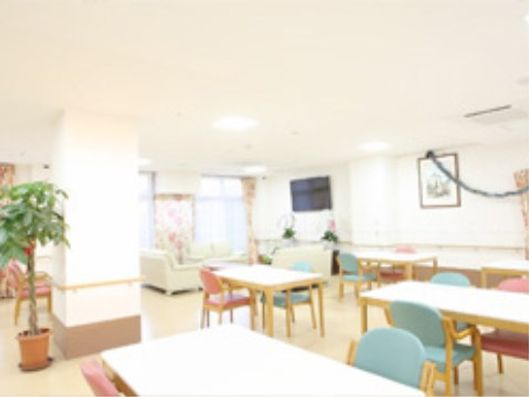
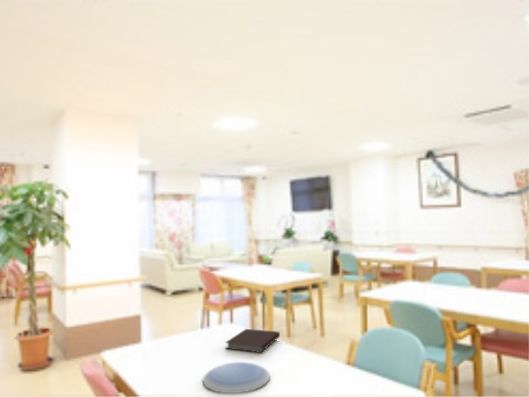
+ notebook [224,328,281,353]
+ plate [202,361,271,394]
